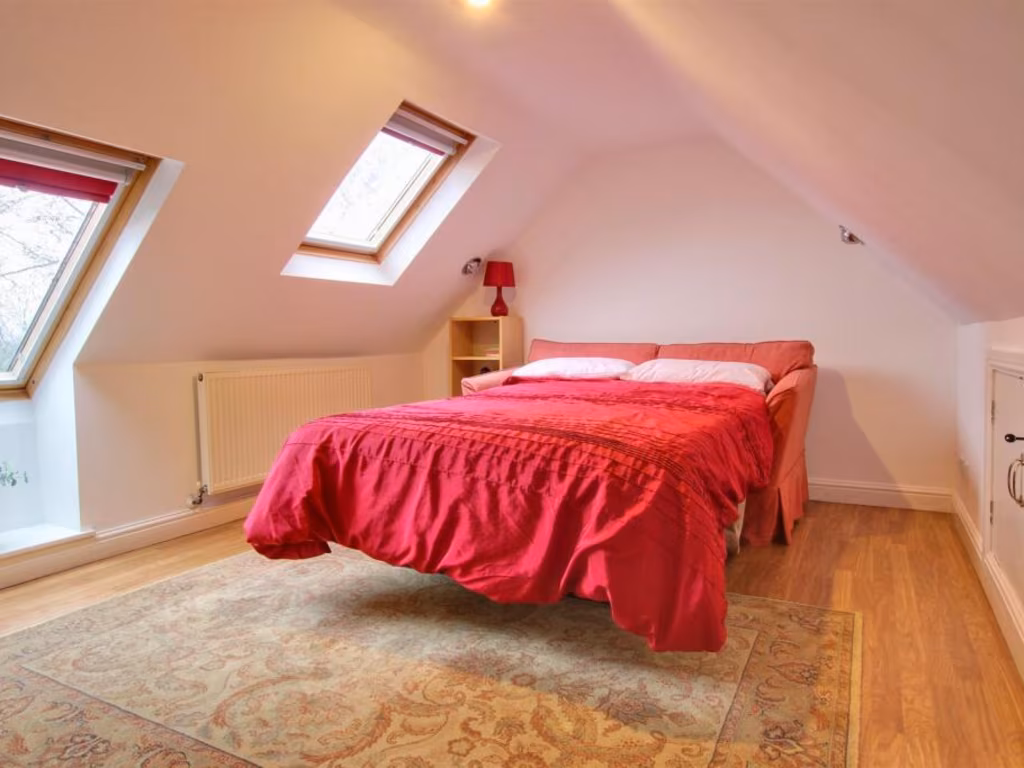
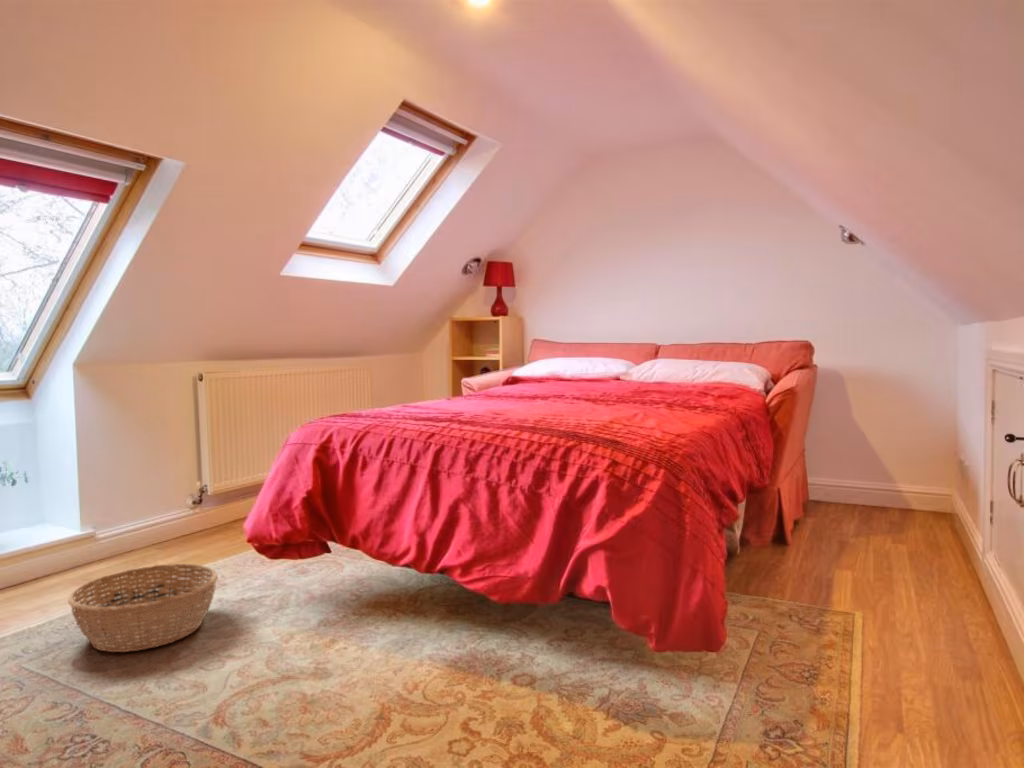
+ basket [67,563,219,653]
